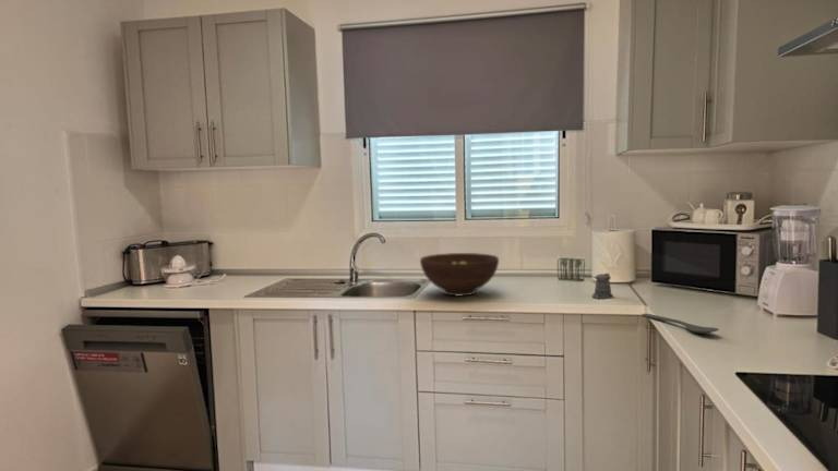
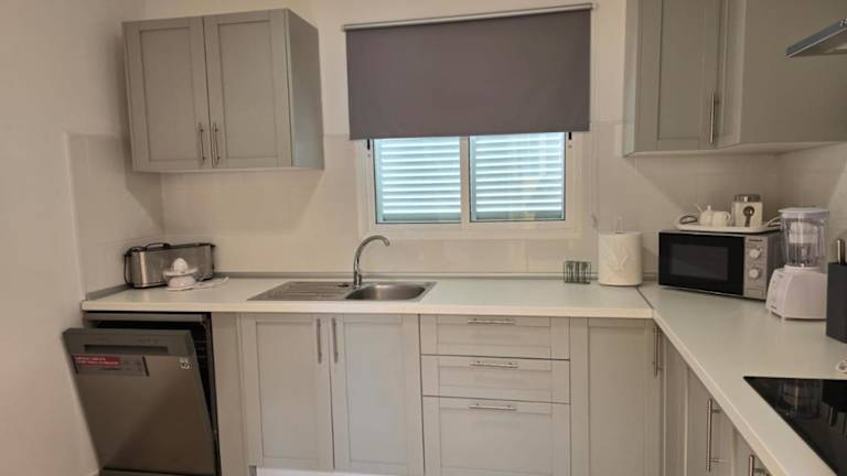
- spoon [641,313,720,335]
- pepper shaker [584,273,614,300]
- fruit bowl [419,252,500,297]
